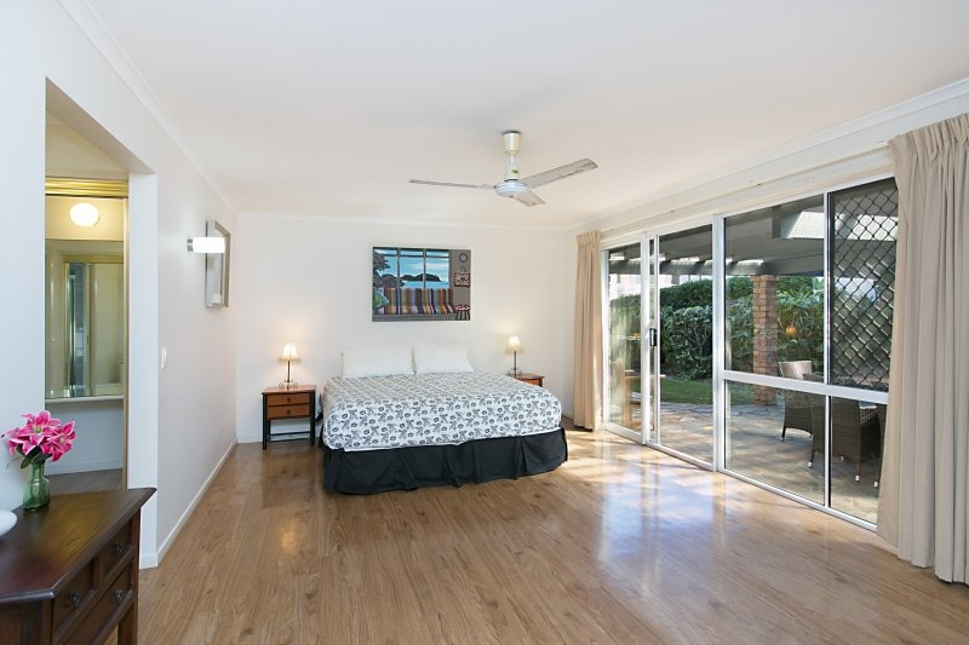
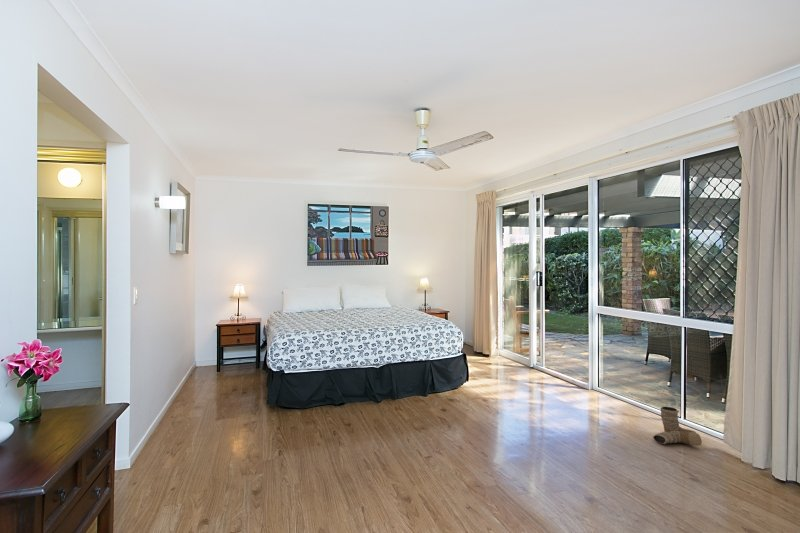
+ boots [652,406,702,446]
